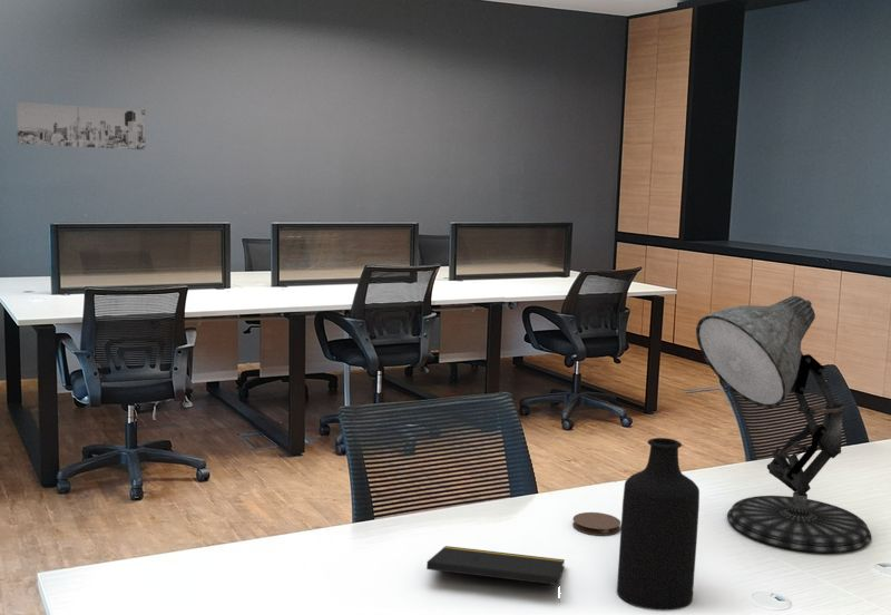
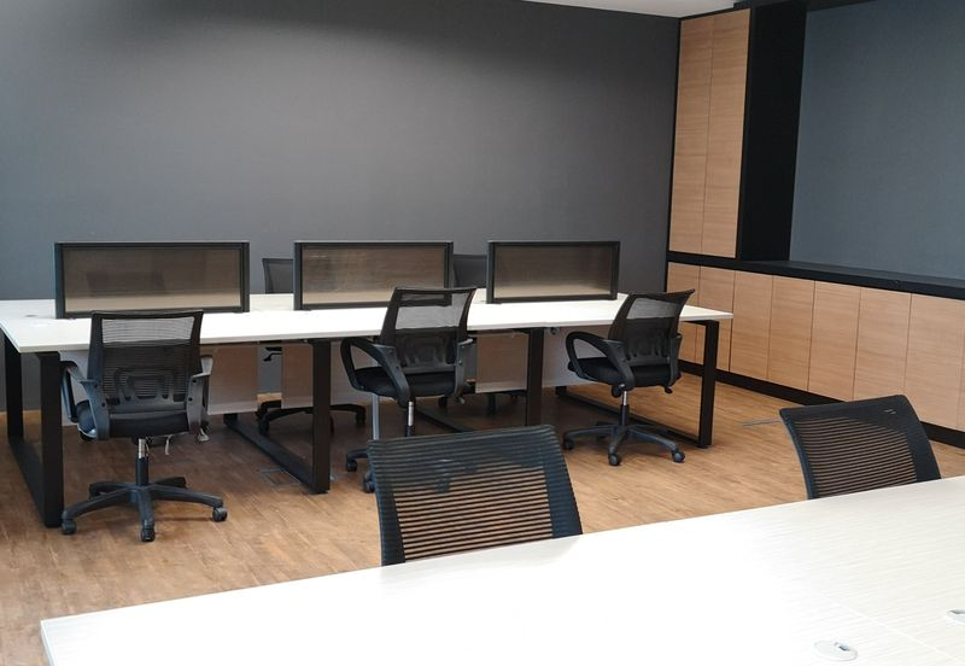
- coaster [571,511,621,537]
- notepad [425,545,566,603]
- bottle [616,437,701,612]
- desk lamp [695,295,872,554]
- wall art [16,100,146,150]
